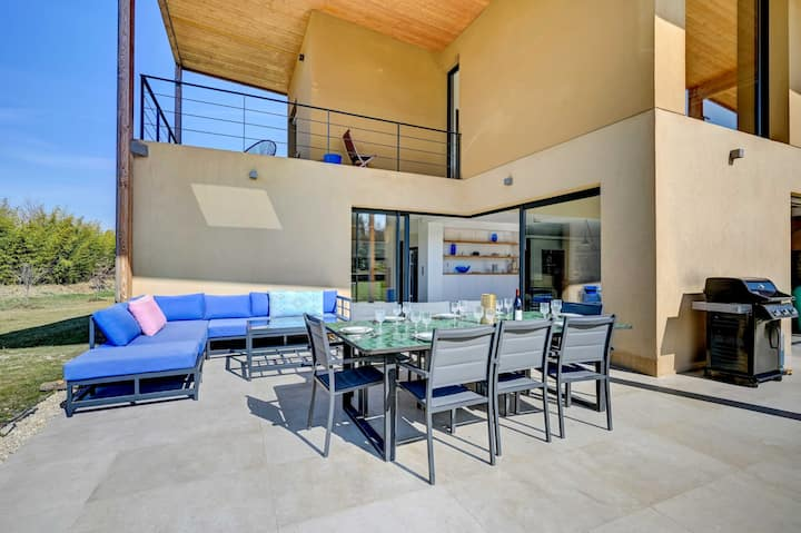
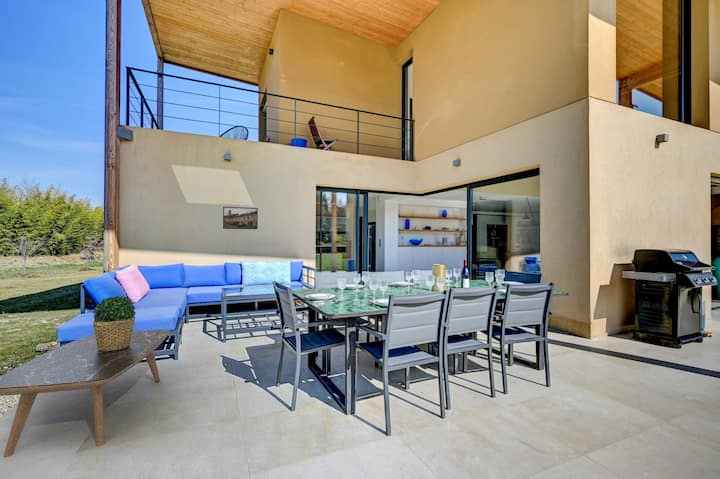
+ potted plant [92,295,137,351]
+ coffee table [0,328,170,458]
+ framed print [222,206,259,230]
